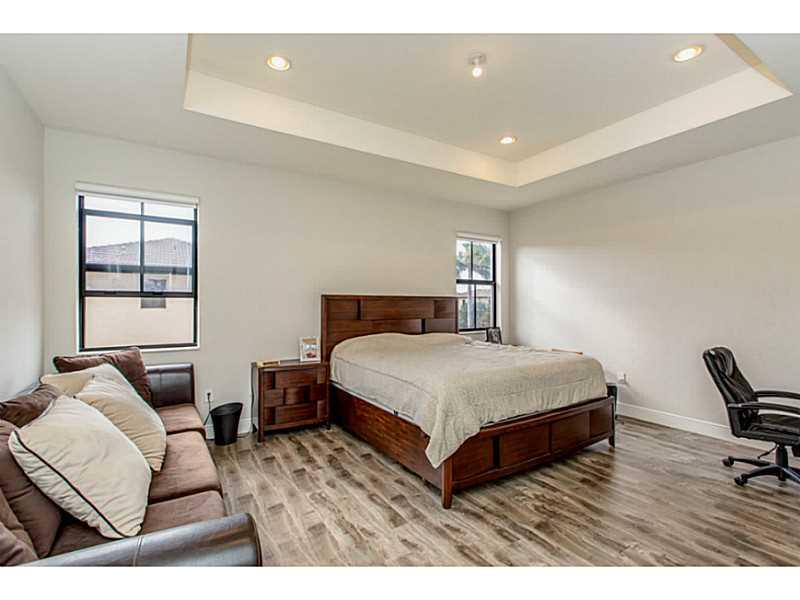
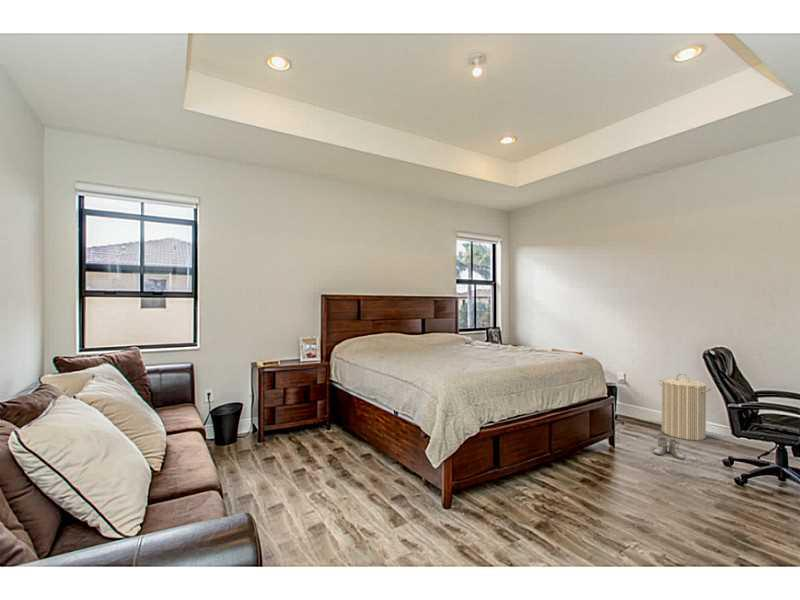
+ boots [653,436,686,461]
+ laundry hamper [657,373,712,441]
